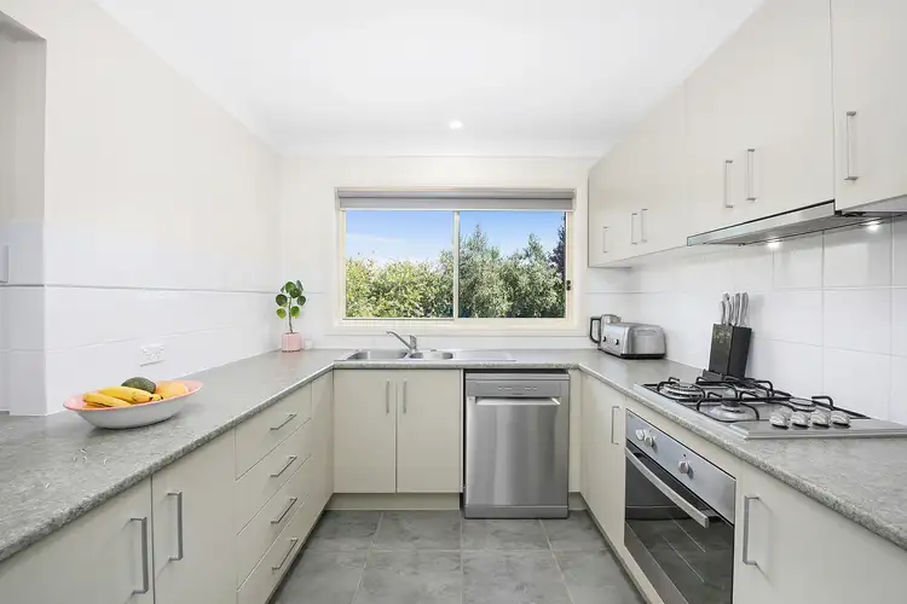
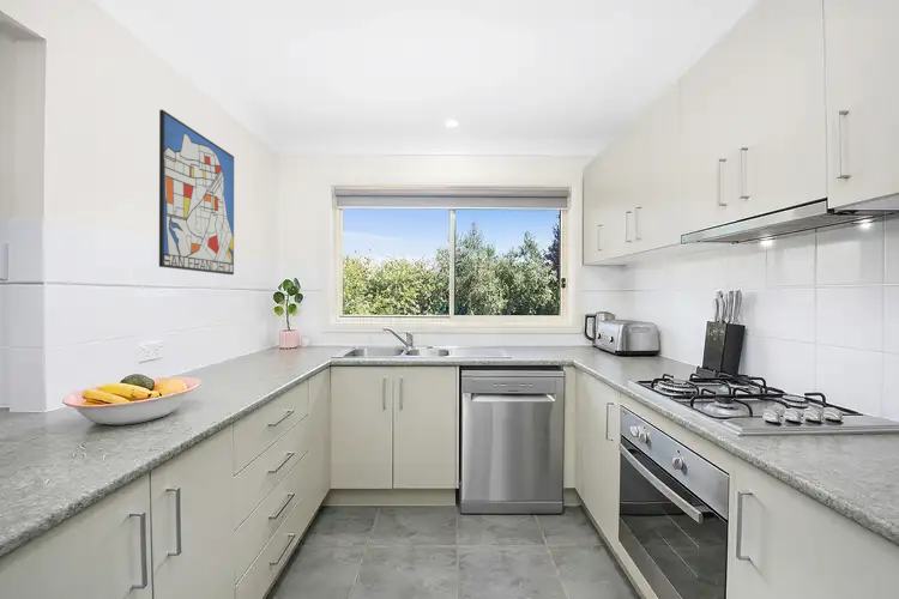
+ wall art [158,109,235,276]
